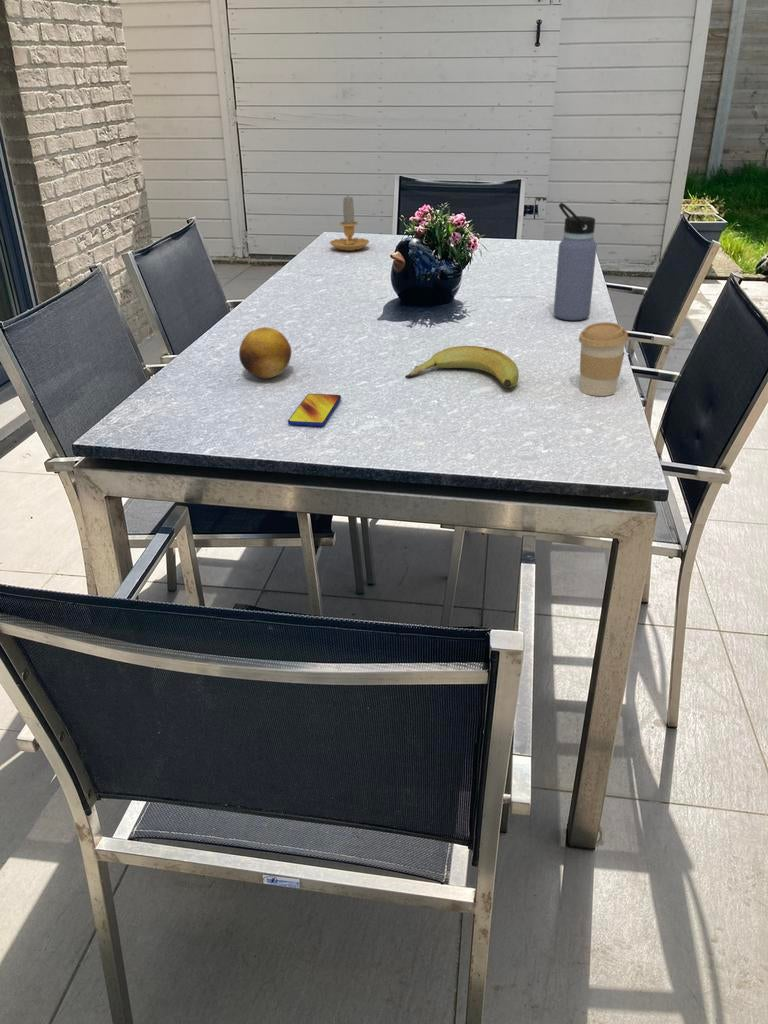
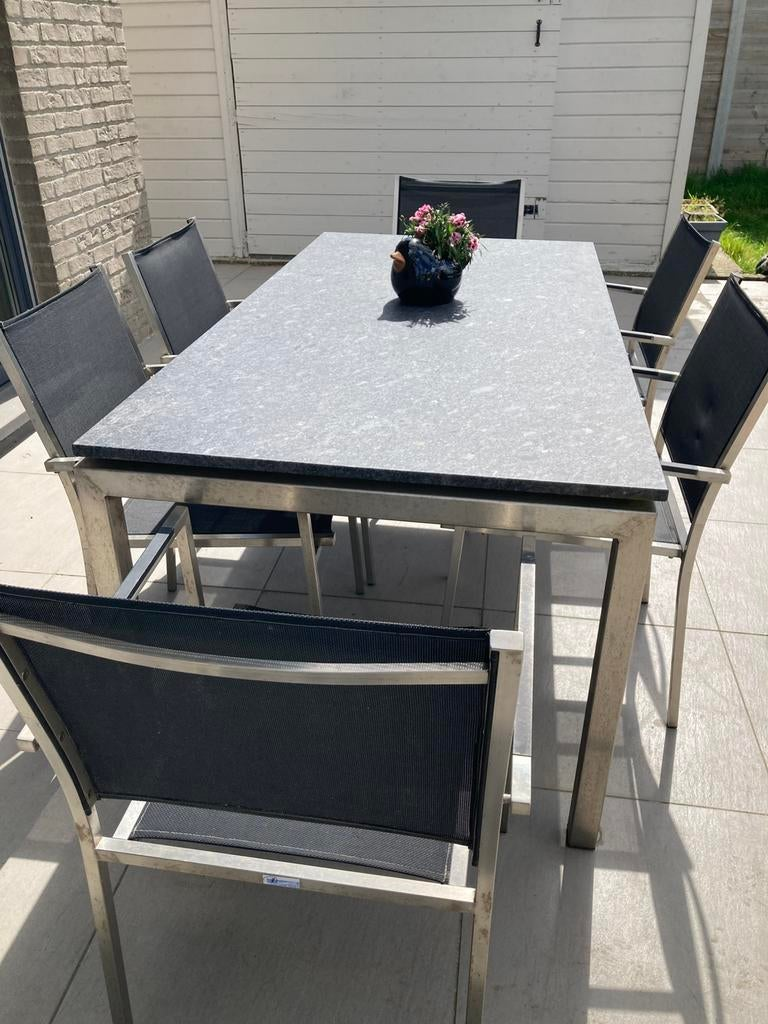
- coffee cup [578,321,629,397]
- water bottle [553,202,598,321]
- fruit [238,326,292,379]
- banana [404,345,520,389]
- smartphone [287,393,342,427]
- candle [329,196,370,252]
